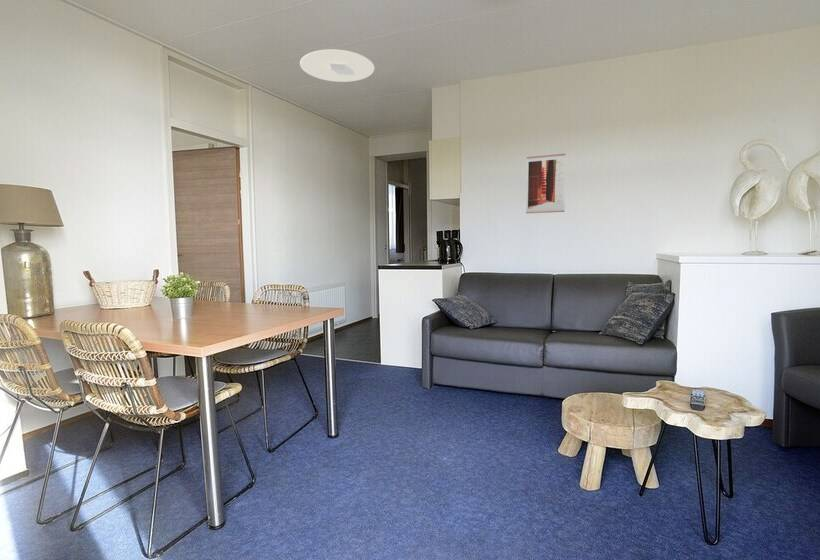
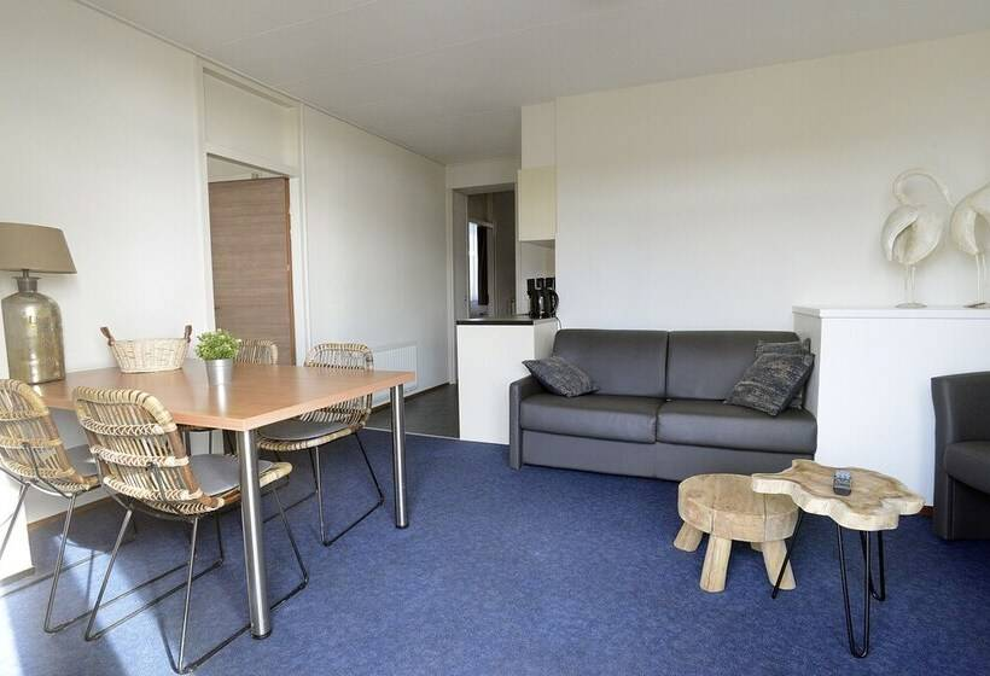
- wall art [525,153,566,214]
- ceiling light [299,49,375,83]
